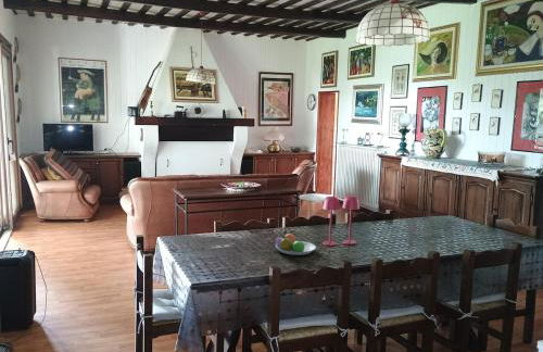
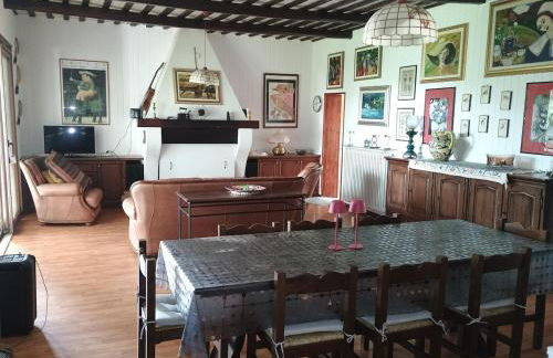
- fruit bowl [275,232,317,256]
